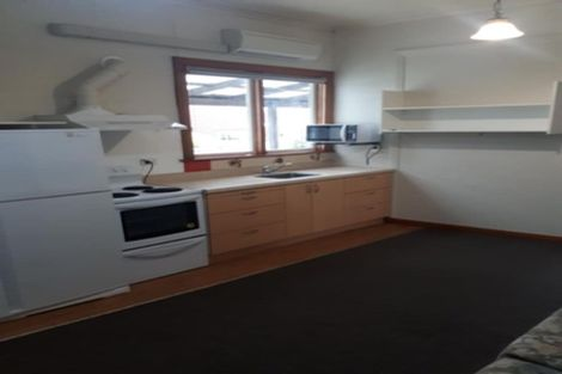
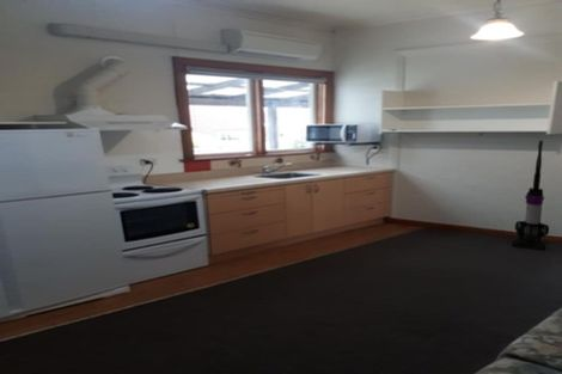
+ vacuum cleaner [511,139,550,252]
